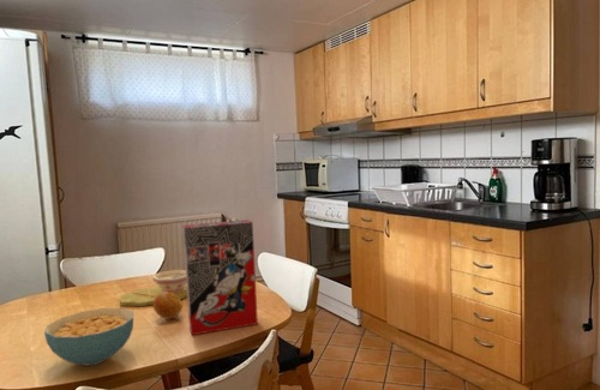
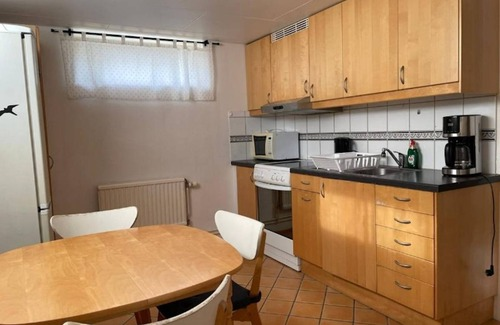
- fruit [152,292,184,320]
- cereal bowl [43,307,134,366]
- bowl [119,269,187,307]
- cereal box [182,218,259,336]
